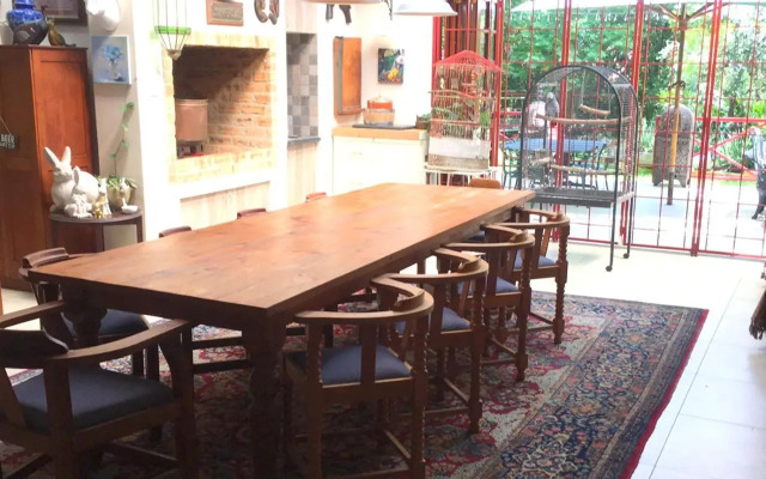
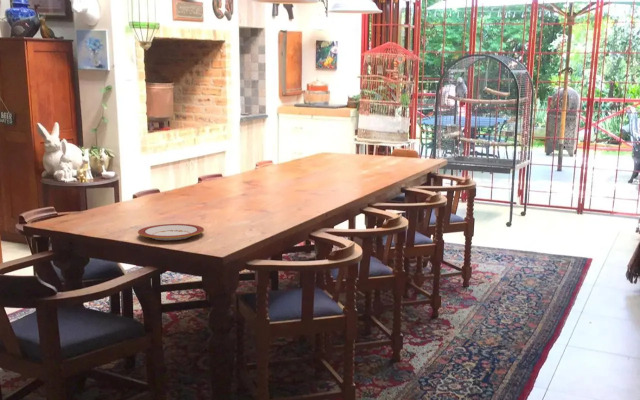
+ plate [137,223,205,241]
